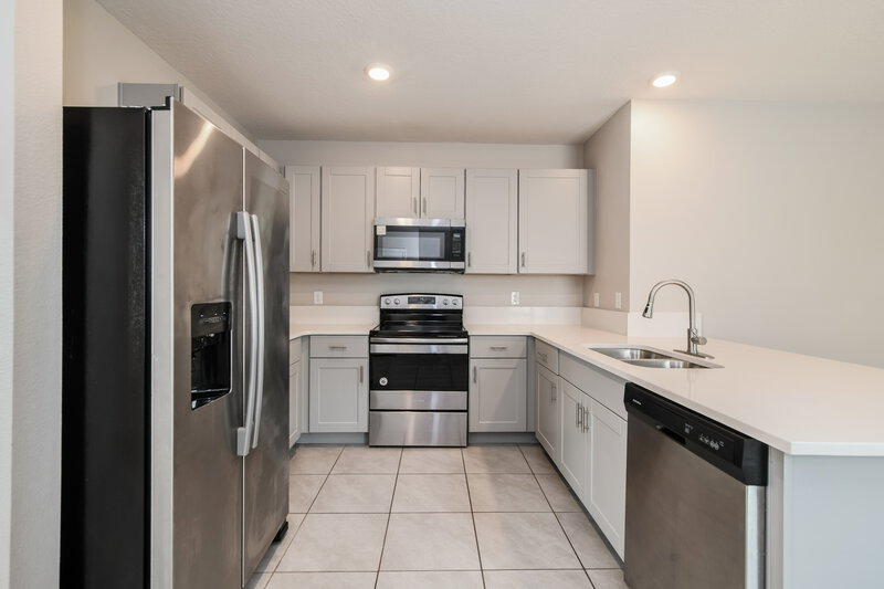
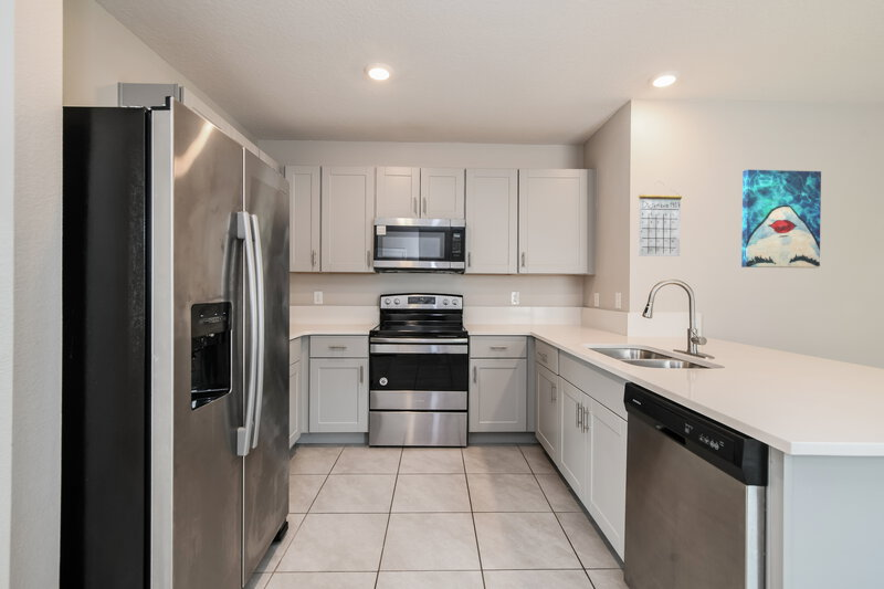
+ wall art [740,169,822,269]
+ calendar [638,181,683,257]
